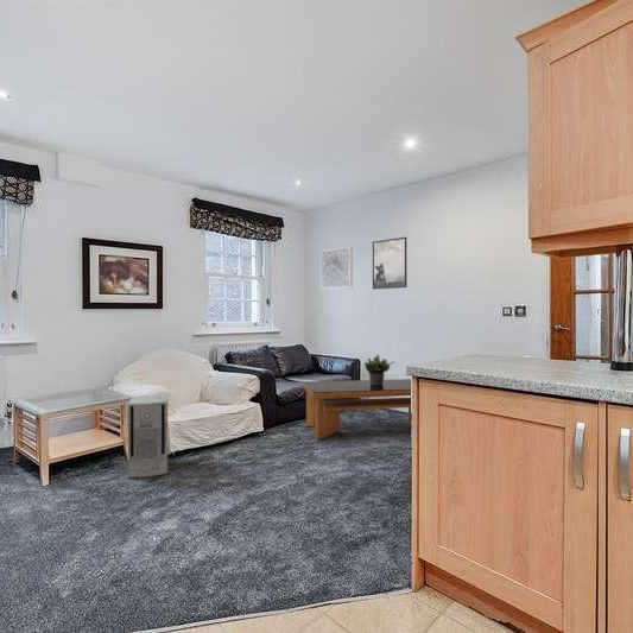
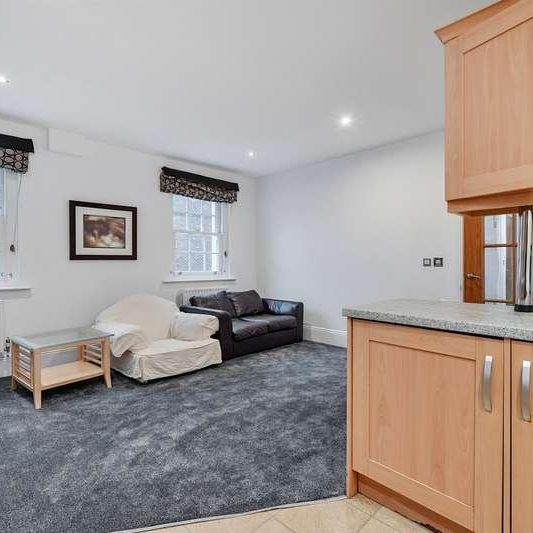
- coffee table [302,378,412,441]
- air purifier [127,393,169,479]
- potted plant [363,354,394,385]
- wall art [319,246,354,291]
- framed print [372,236,407,290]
